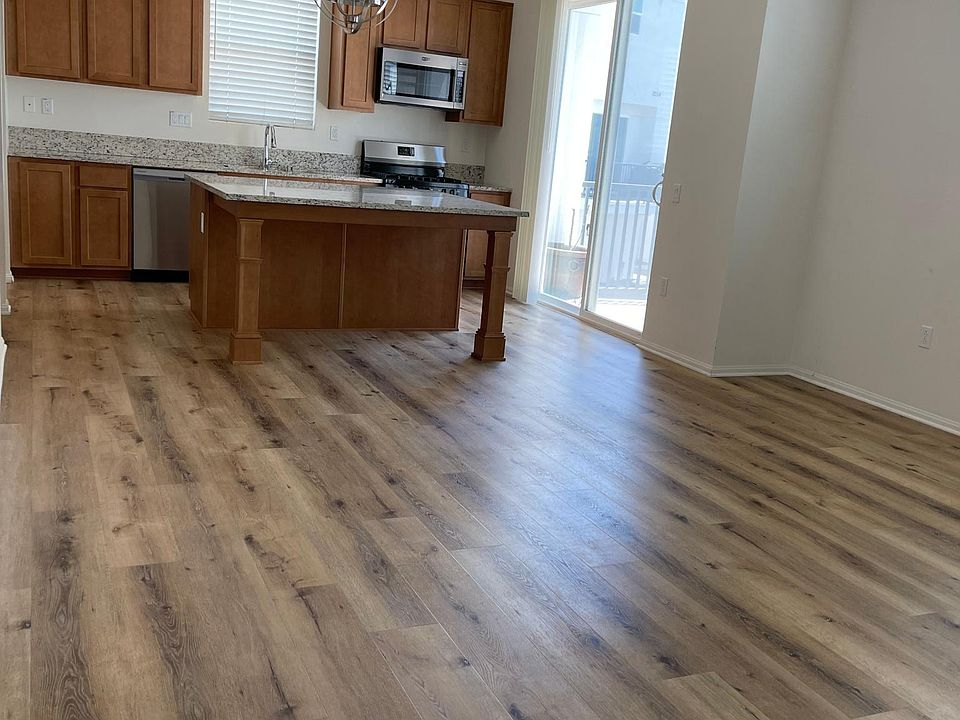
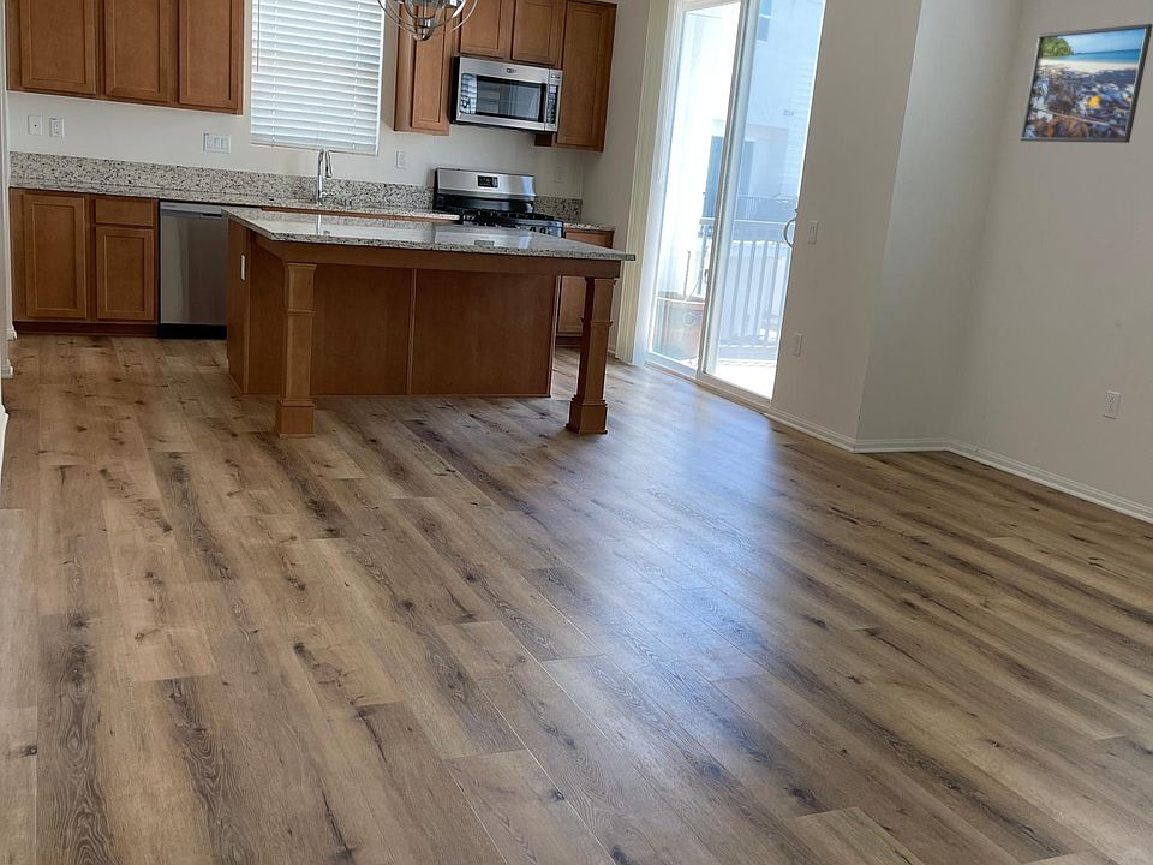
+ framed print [1020,23,1153,144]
